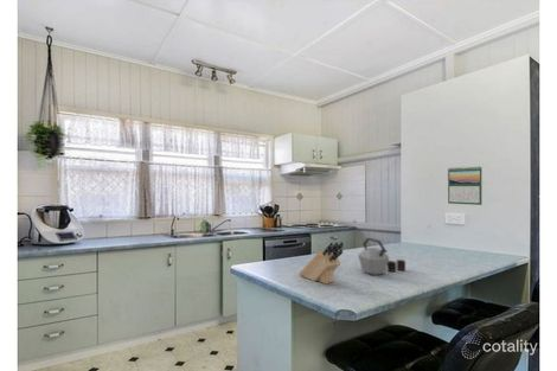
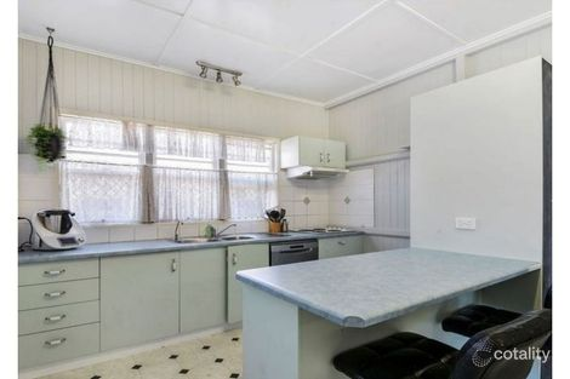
- knife block [299,241,345,284]
- kettle [357,237,406,276]
- calendar [447,165,484,206]
